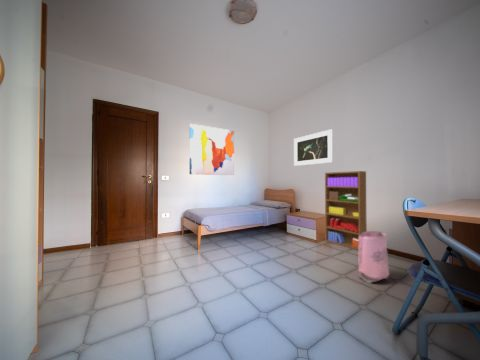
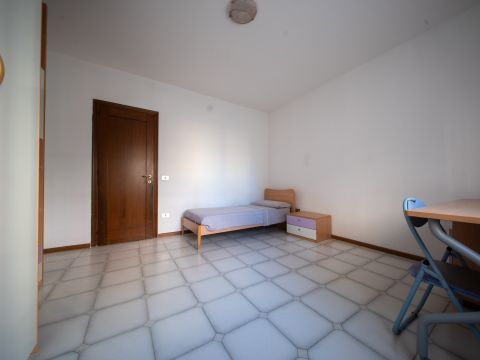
- bookshelf [324,170,368,251]
- bag [358,230,390,284]
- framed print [293,128,334,167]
- wall art [189,123,235,176]
